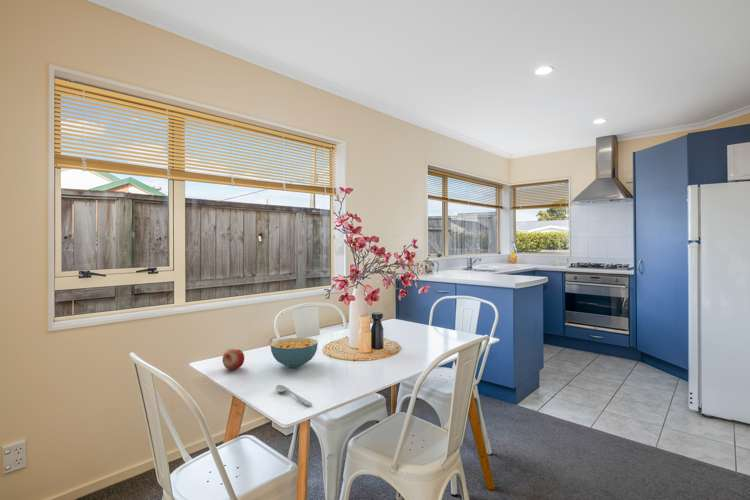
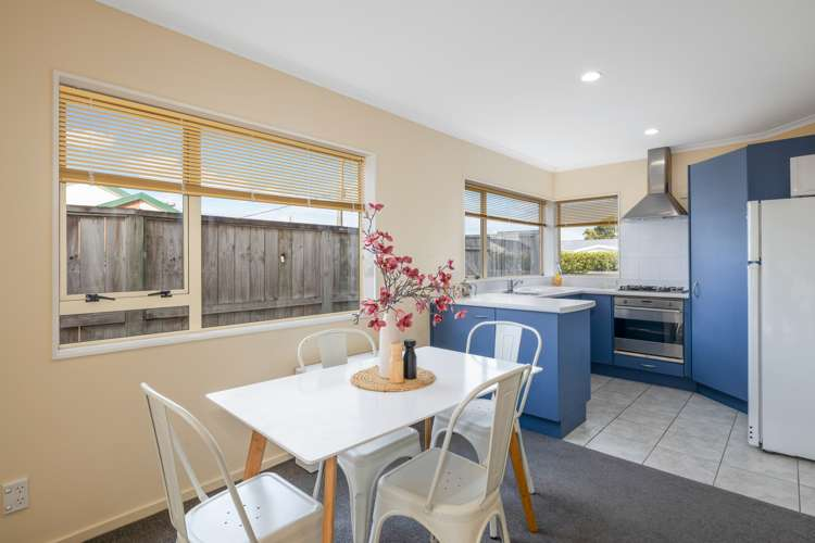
- cereal bowl [270,337,319,369]
- fruit [221,348,245,371]
- spoon [275,384,313,407]
